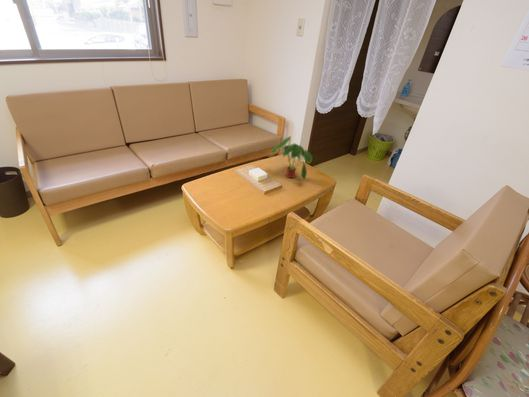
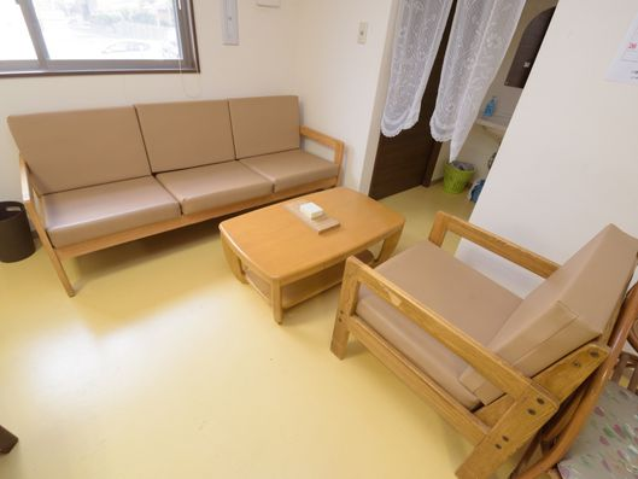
- plant [269,135,313,181]
